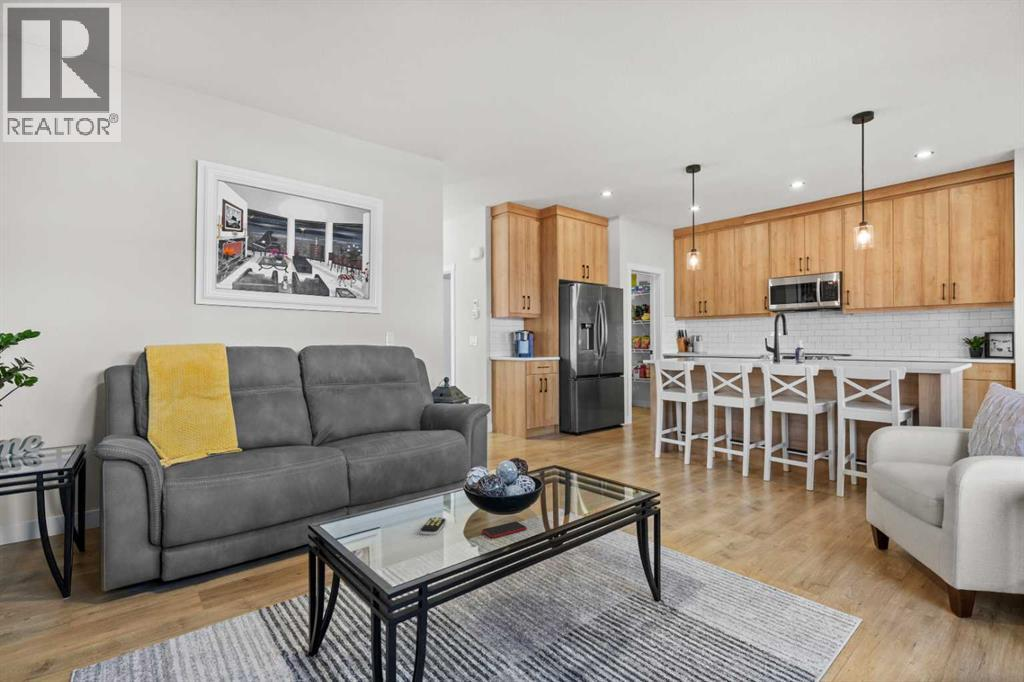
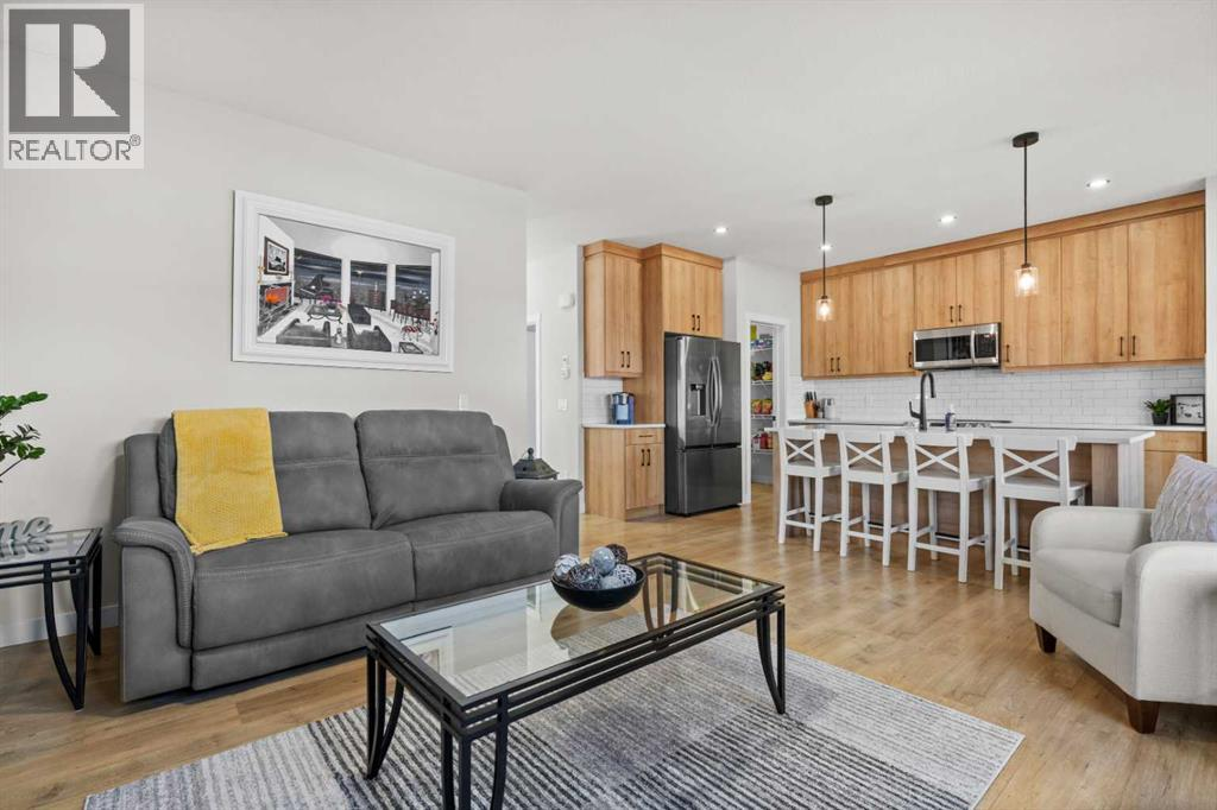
- remote control [420,516,447,536]
- smartphone [481,521,528,539]
